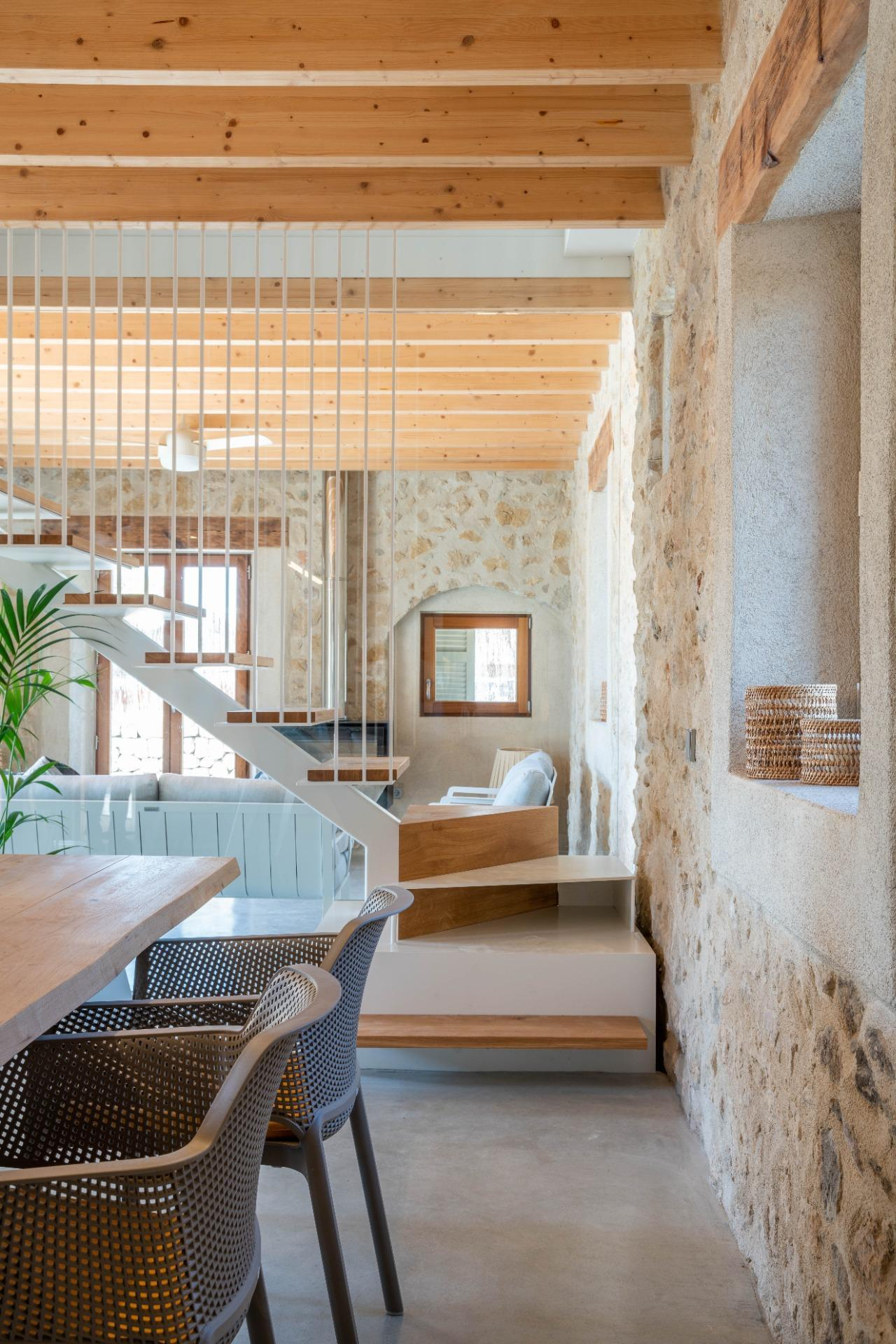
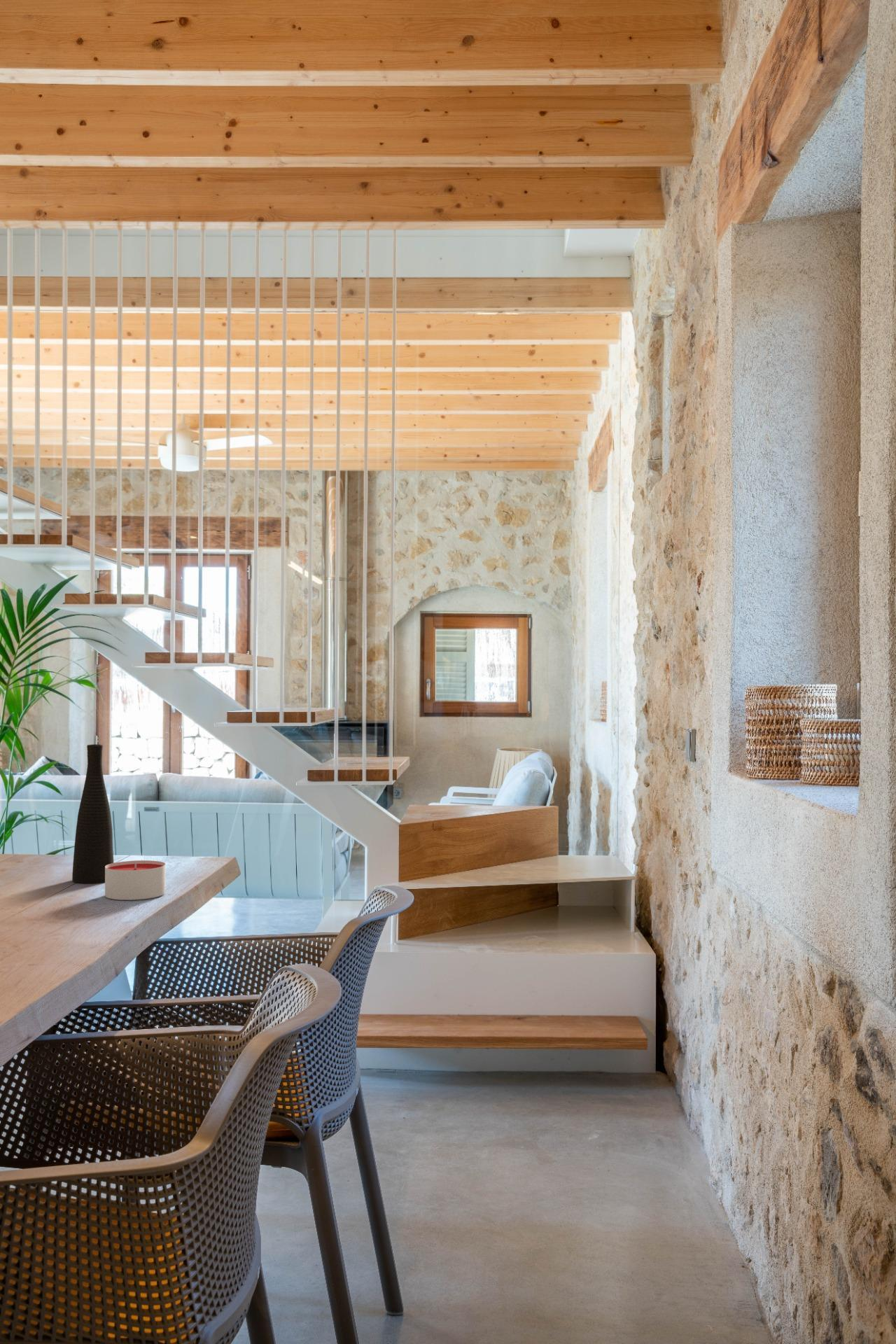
+ candle [104,860,166,901]
+ vase [71,743,114,883]
